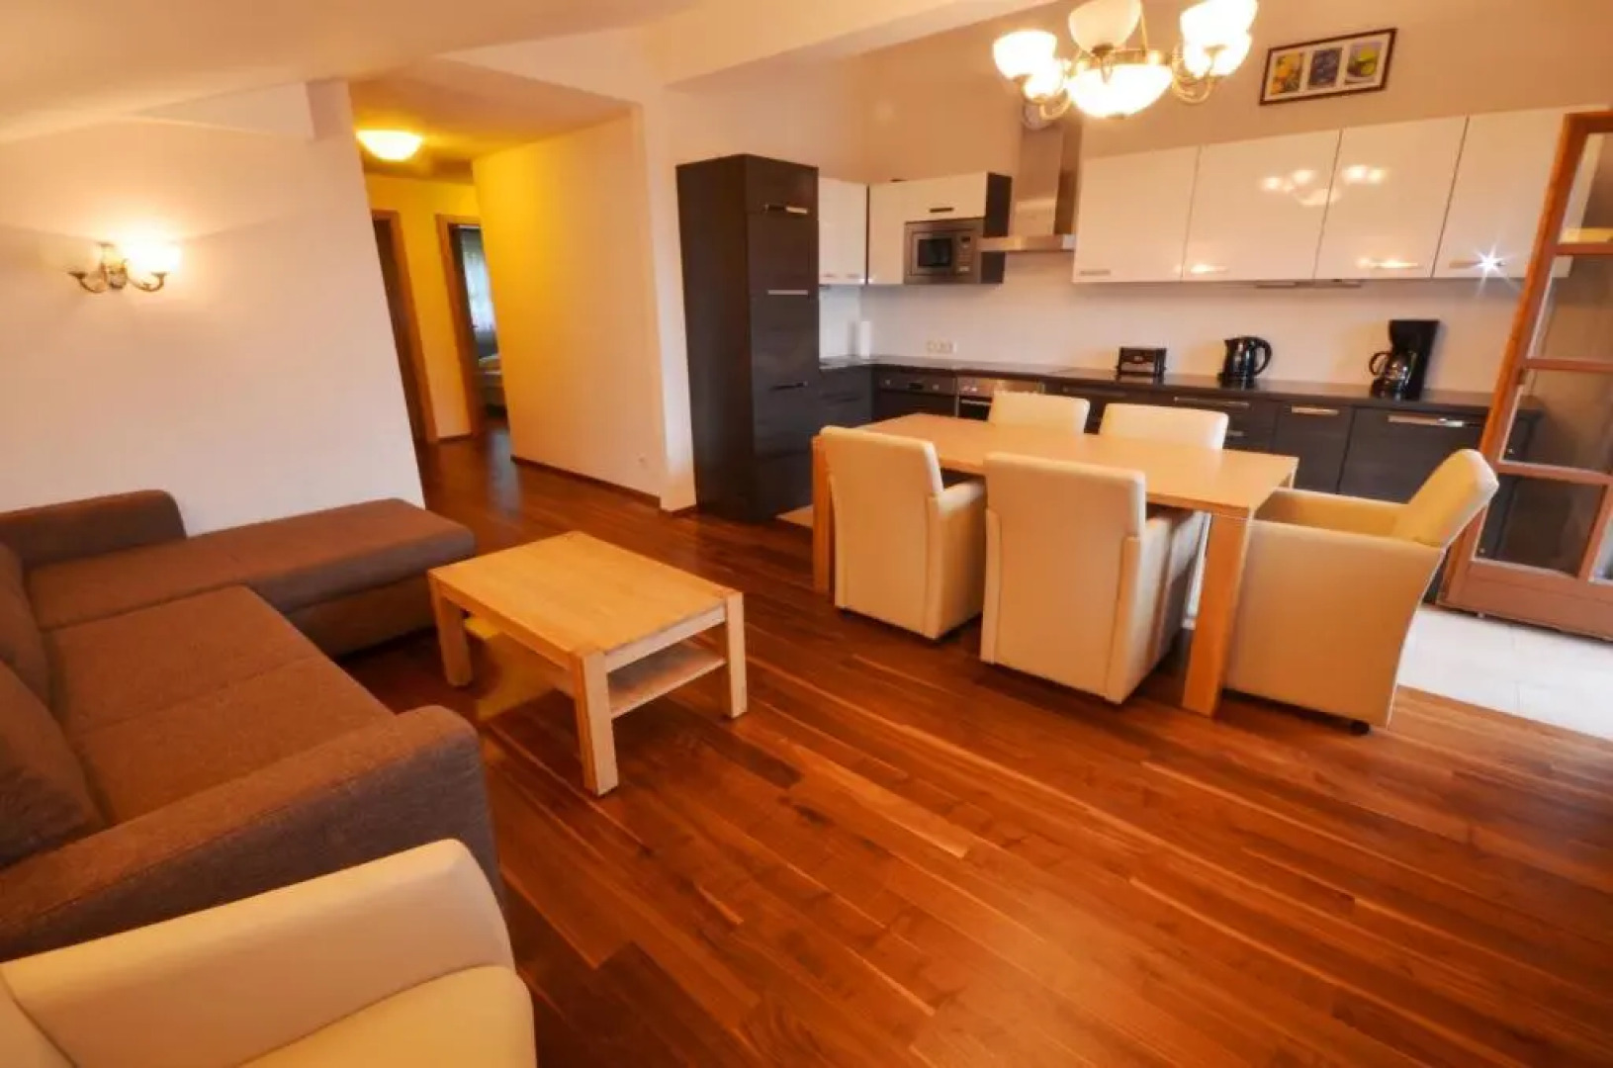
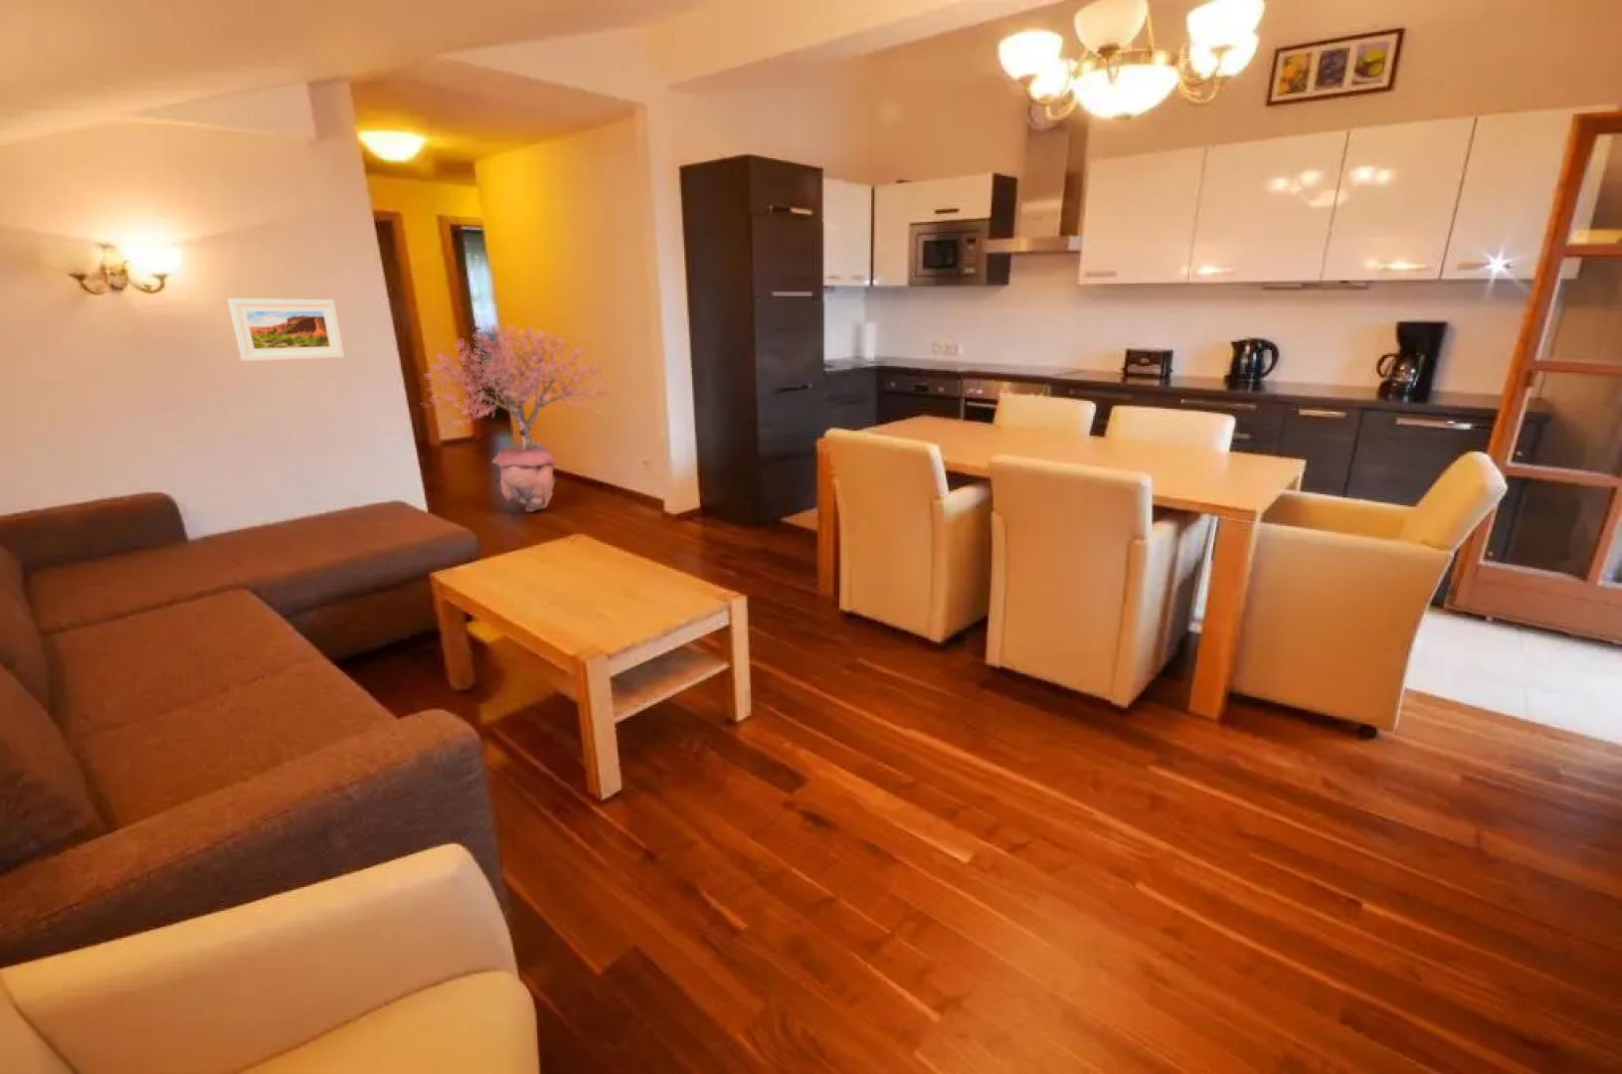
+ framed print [227,297,345,362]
+ potted tree [417,322,610,513]
